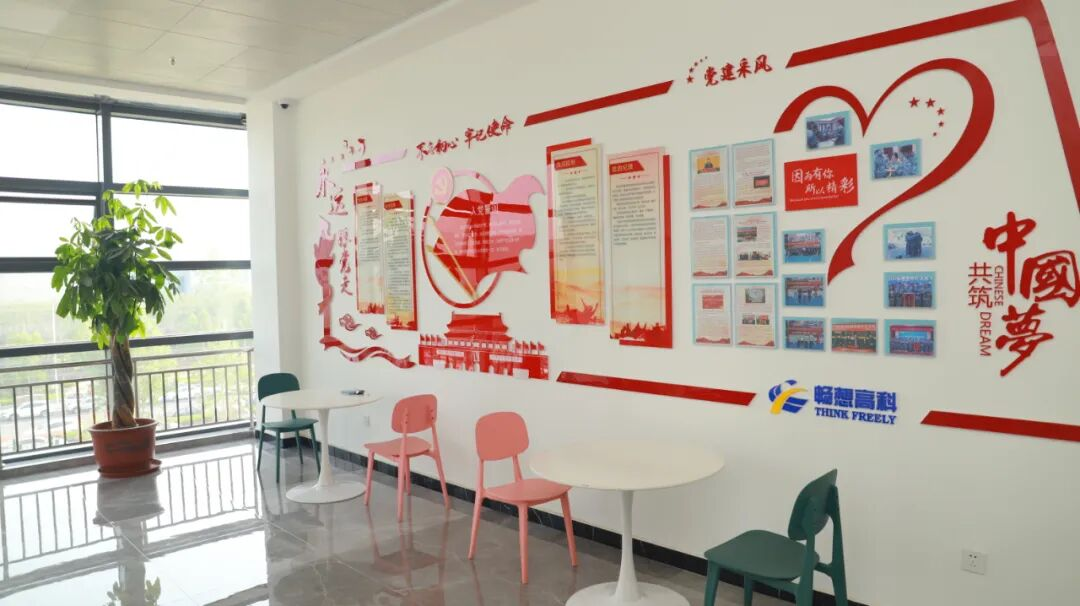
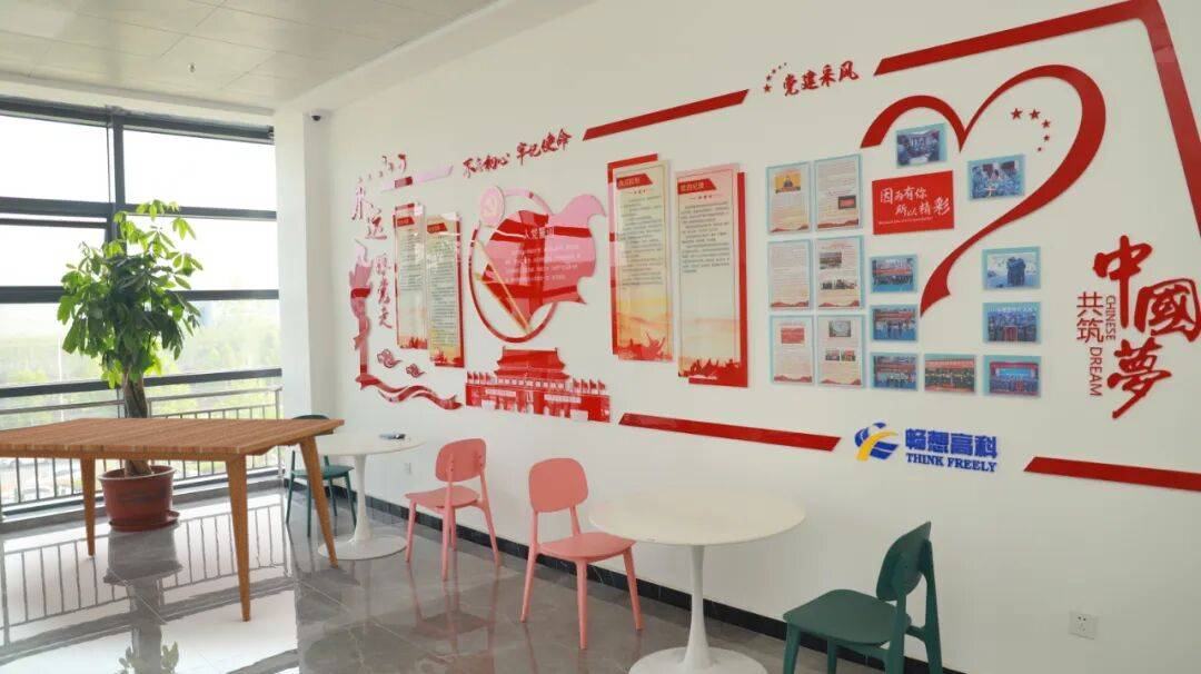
+ dining table [0,417,346,622]
